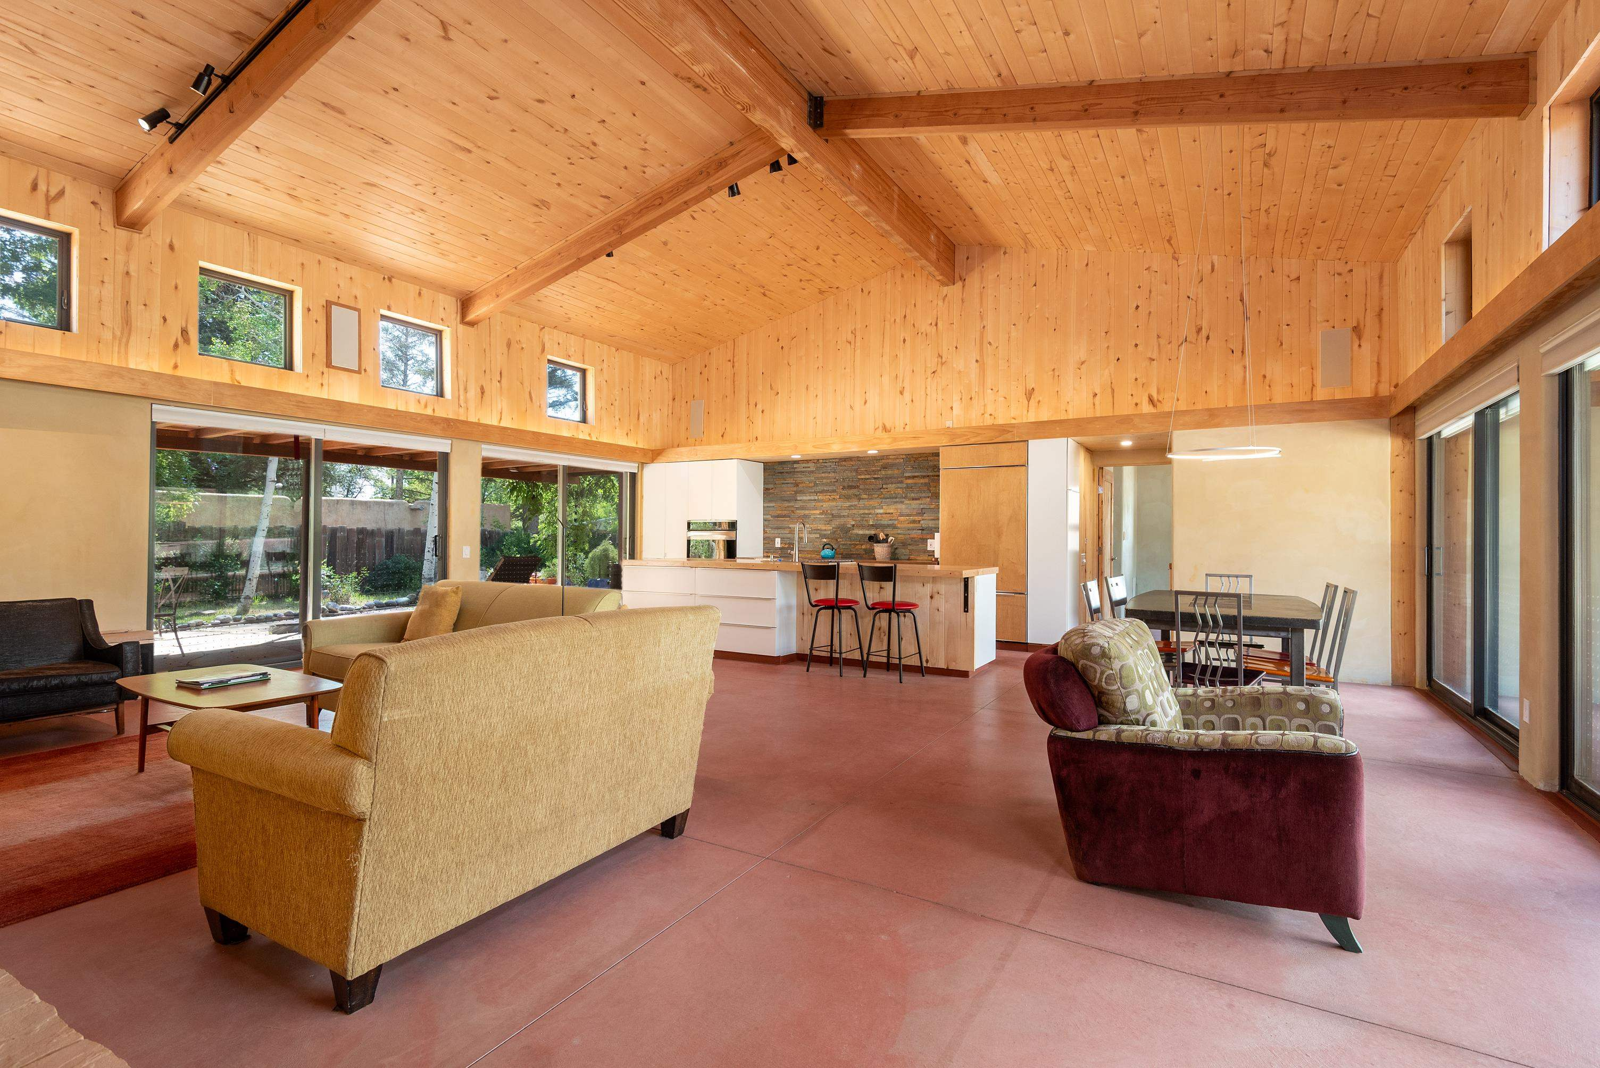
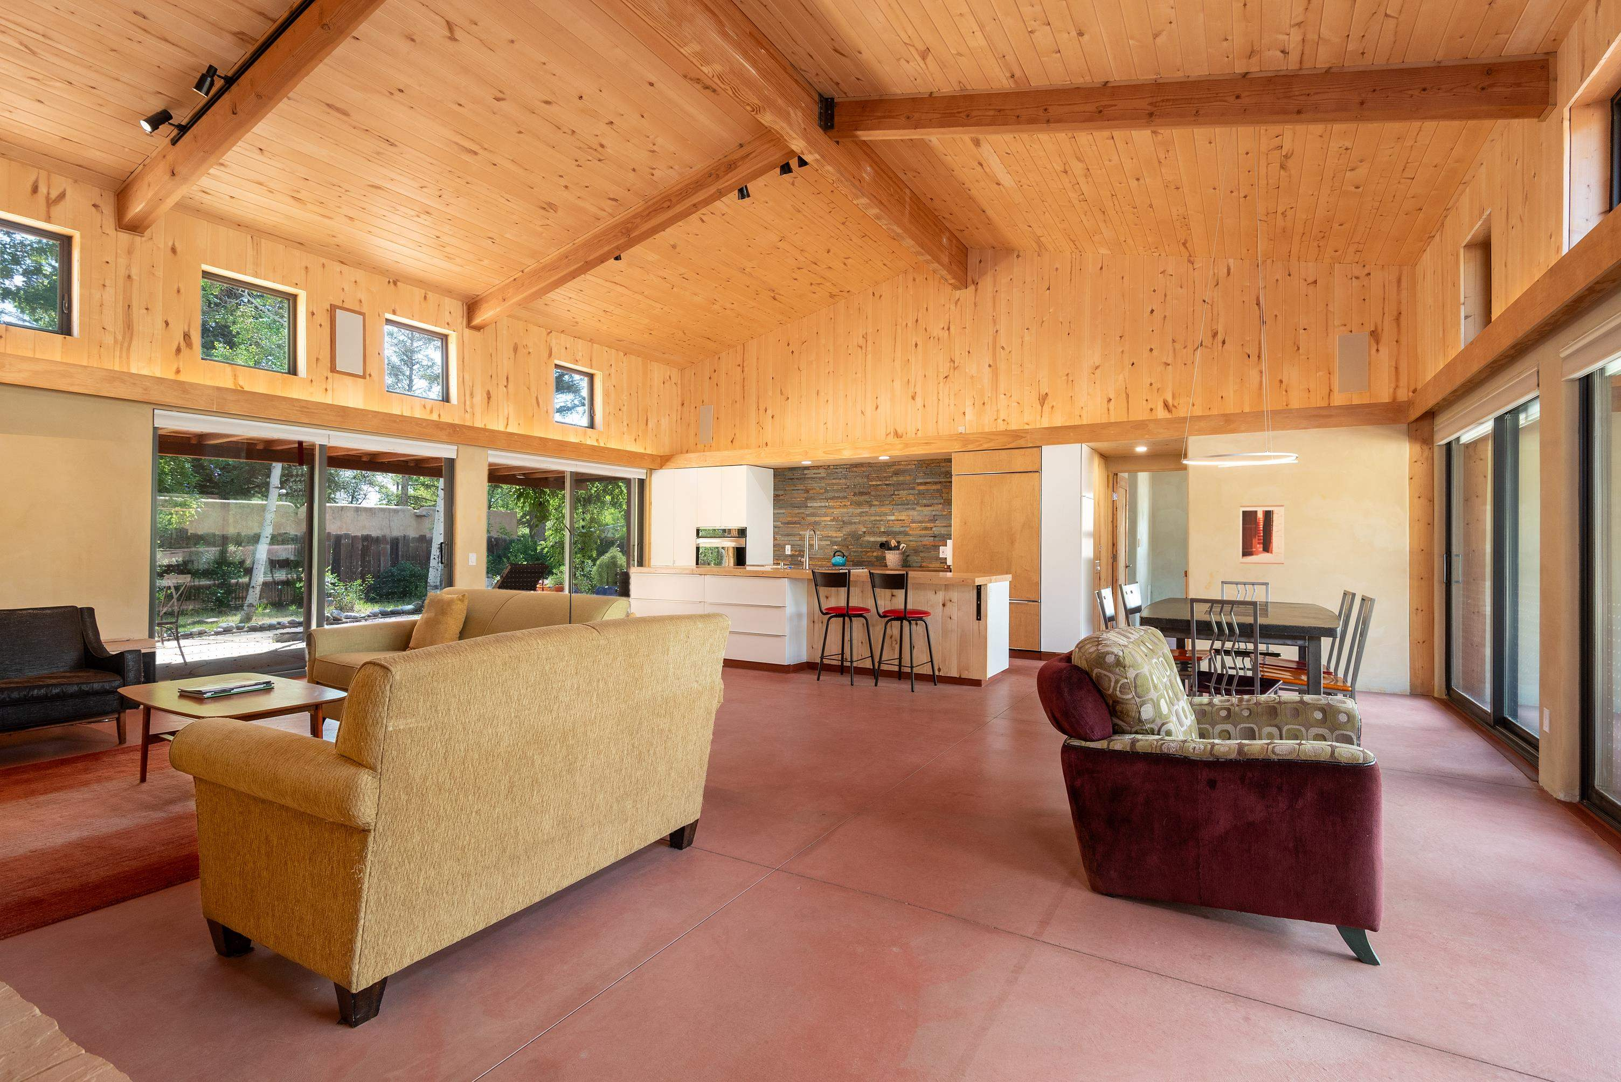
+ wall art [1239,505,1285,565]
